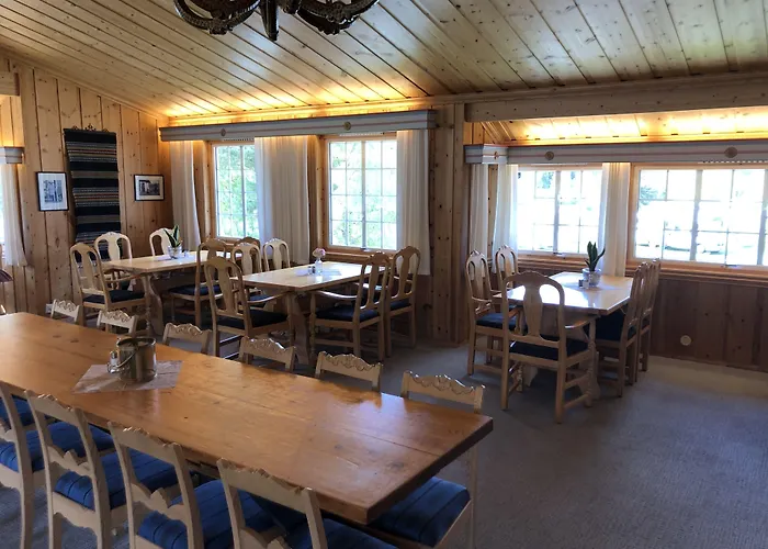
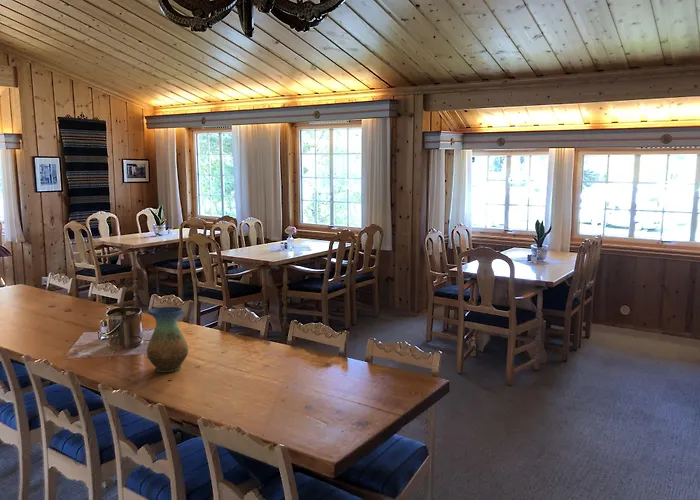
+ vase [146,306,189,373]
